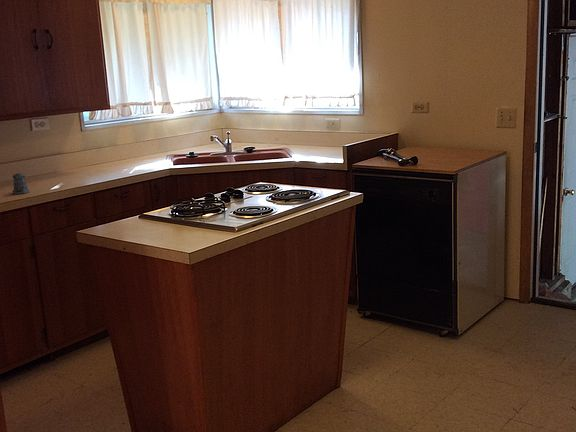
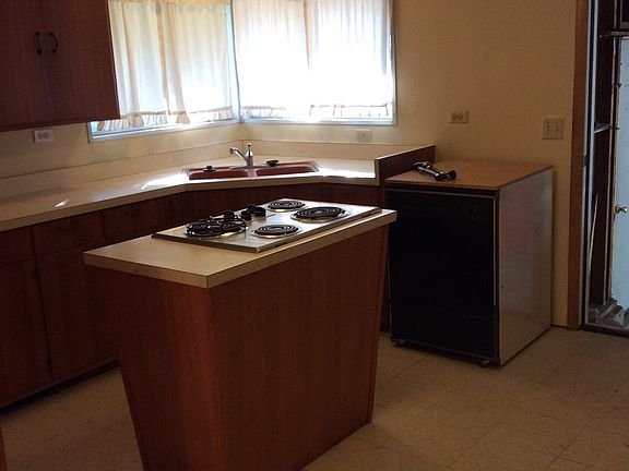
- pepper shaker [11,172,30,195]
